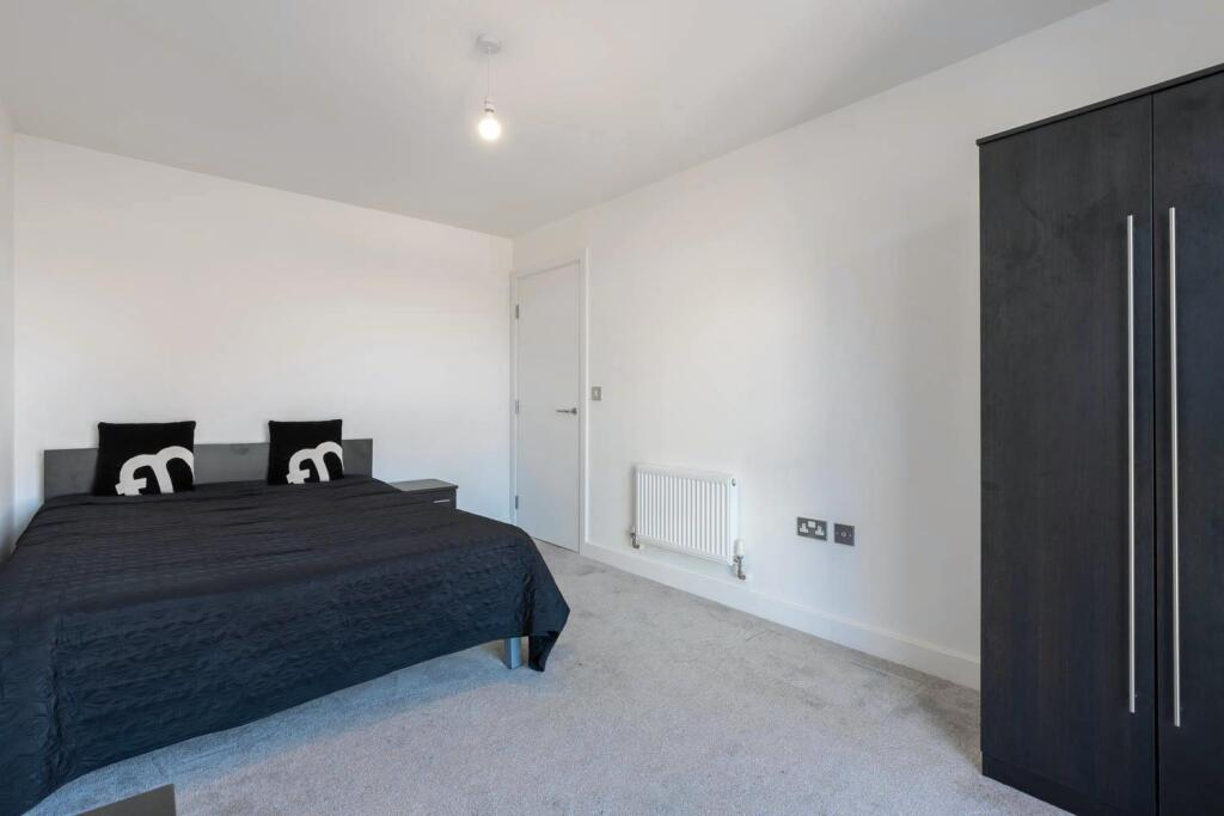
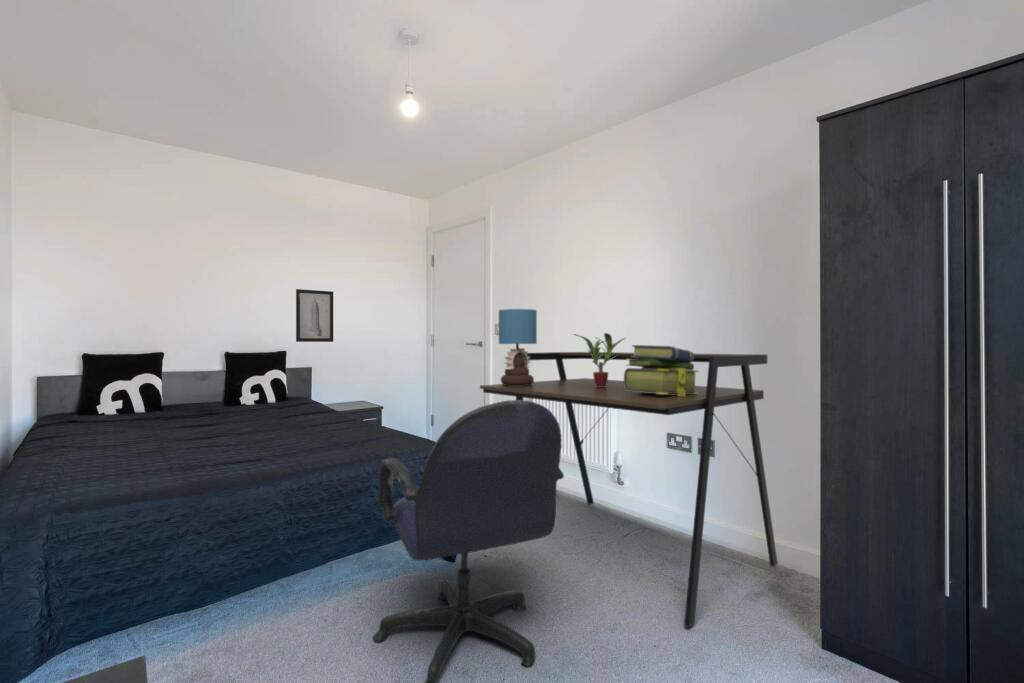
+ potted plant [572,332,628,387]
+ table lamp [498,308,538,386]
+ desk [479,351,779,628]
+ stack of books [623,344,699,396]
+ office chair [372,399,565,683]
+ wall art [295,288,334,343]
